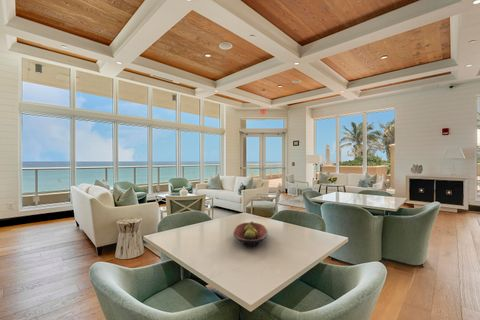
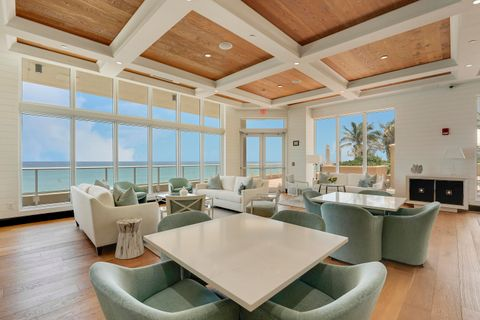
- fruit bowl [233,221,269,247]
